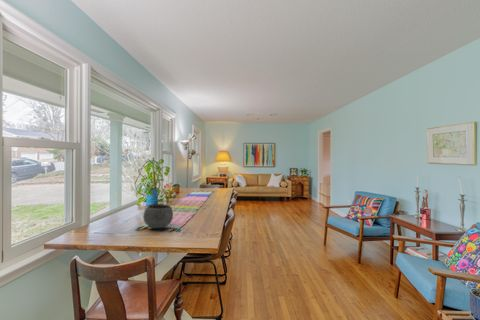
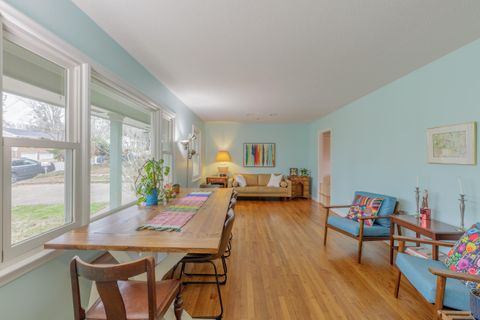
- bowl [142,203,174,230]
